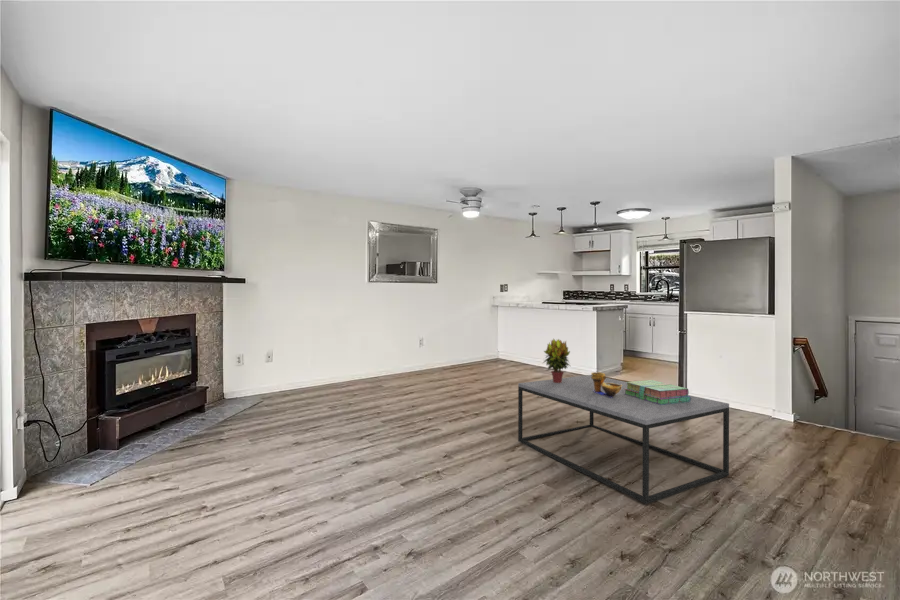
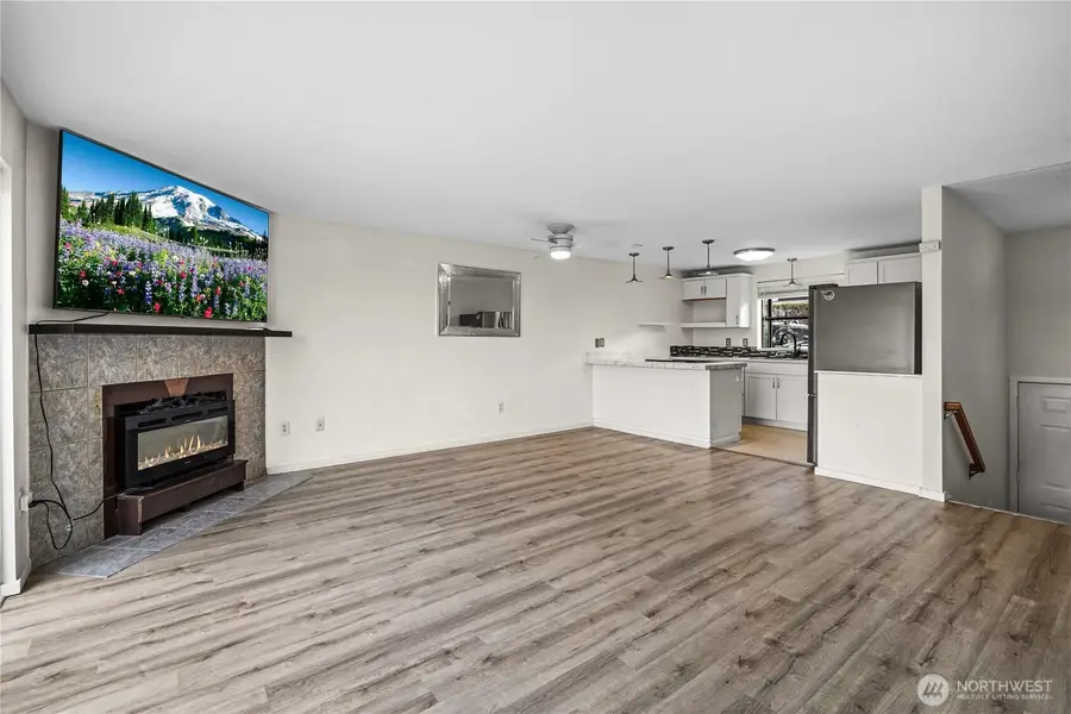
- decorative bowl [590,371,622,398]
- stack of books [625,379,691,405]
- coffee table [517,374,730,505]
- potted plant [542,338,571,383]
